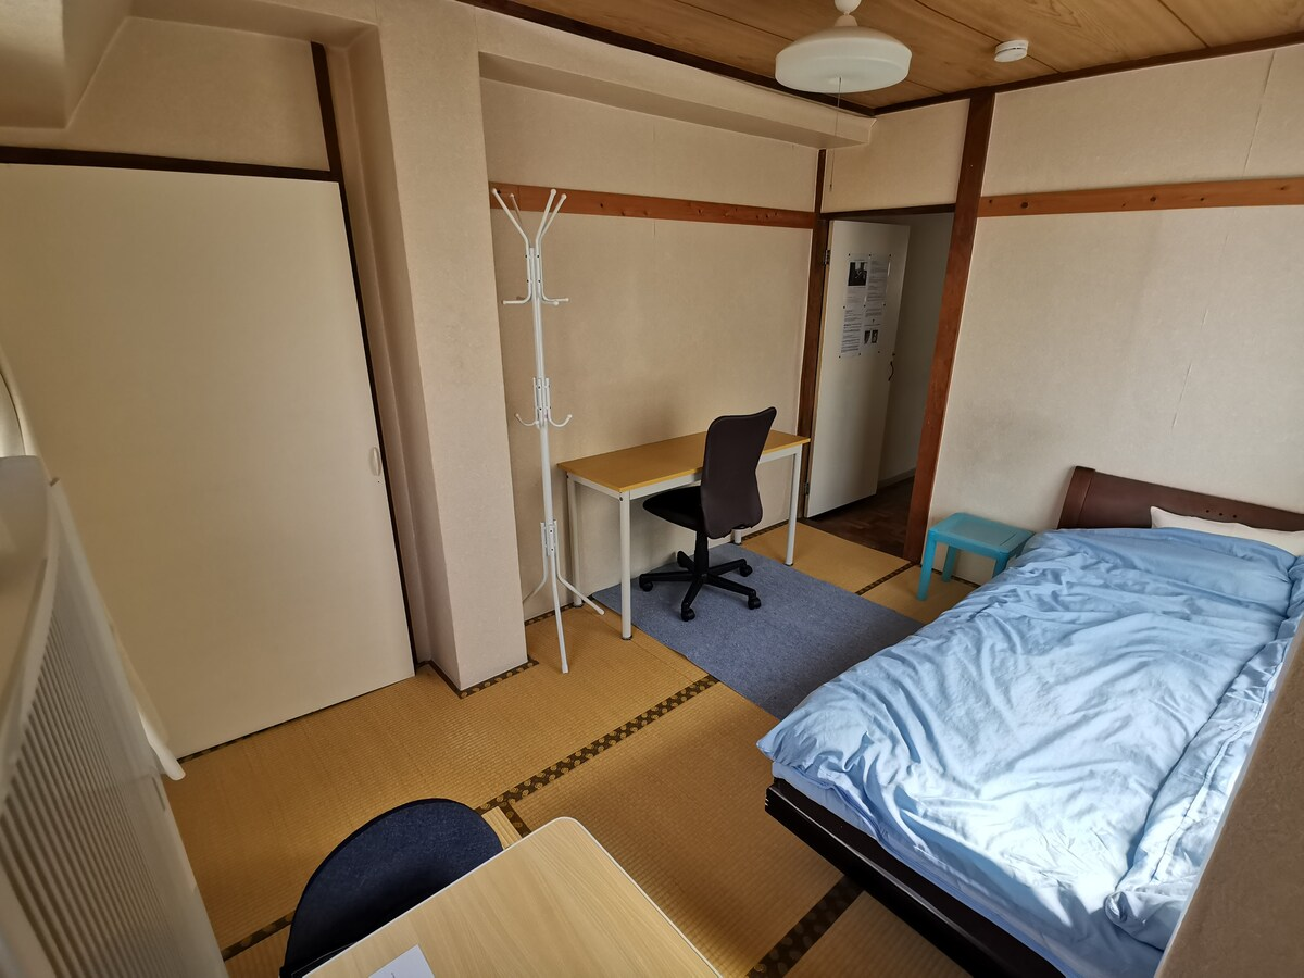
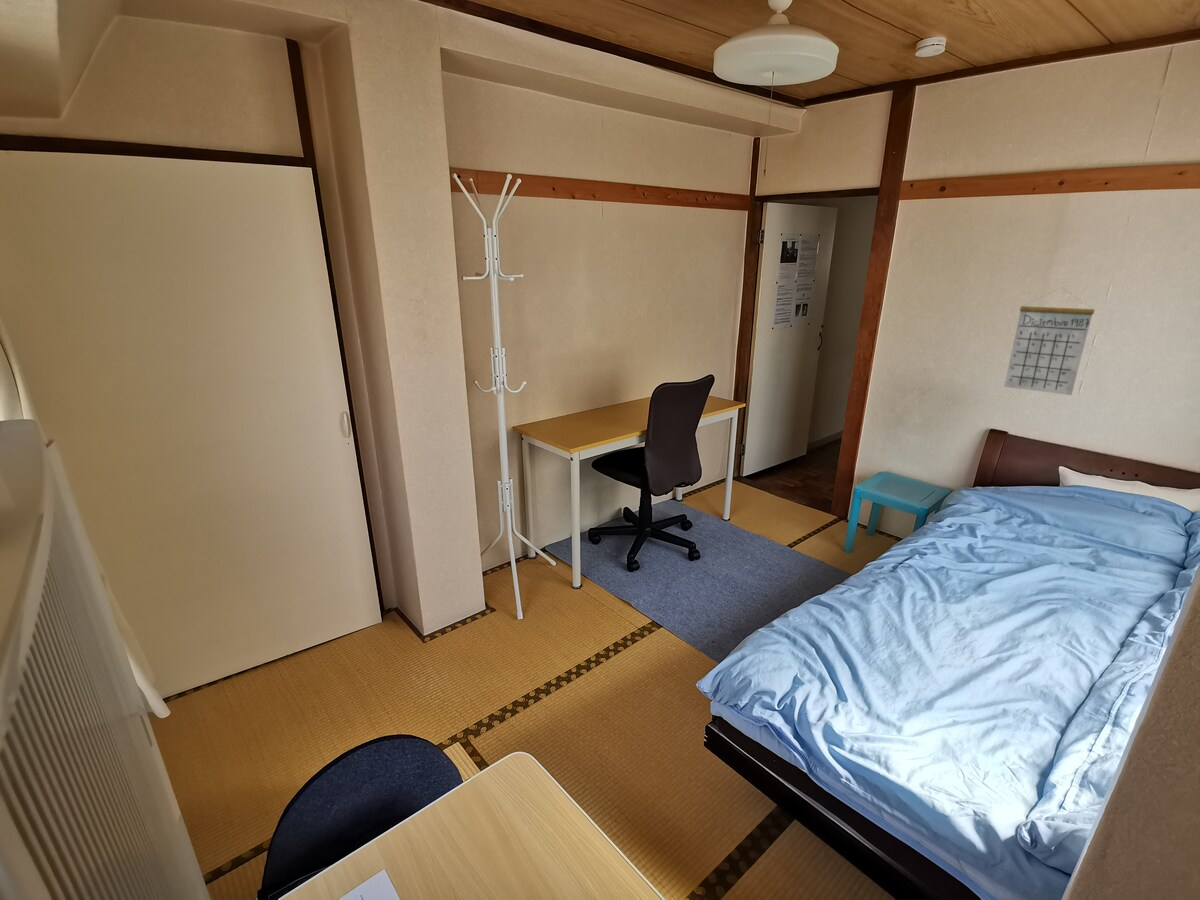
+ calendar [1003,286,1095,396]
